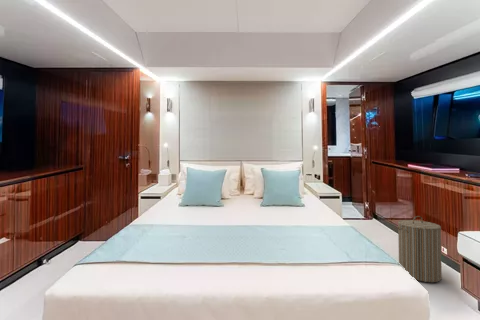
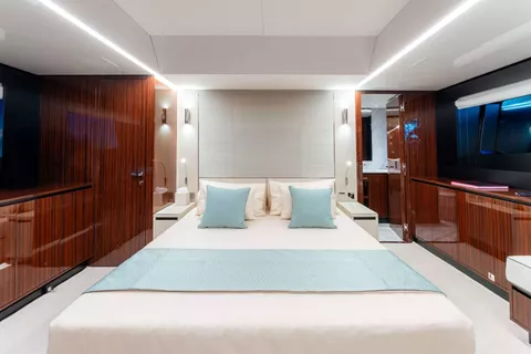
- laundry hamper [396,215,443,283]
